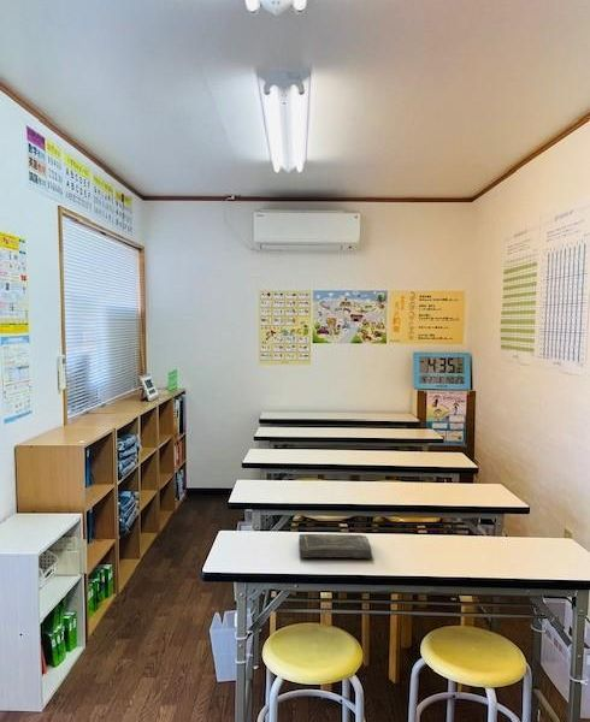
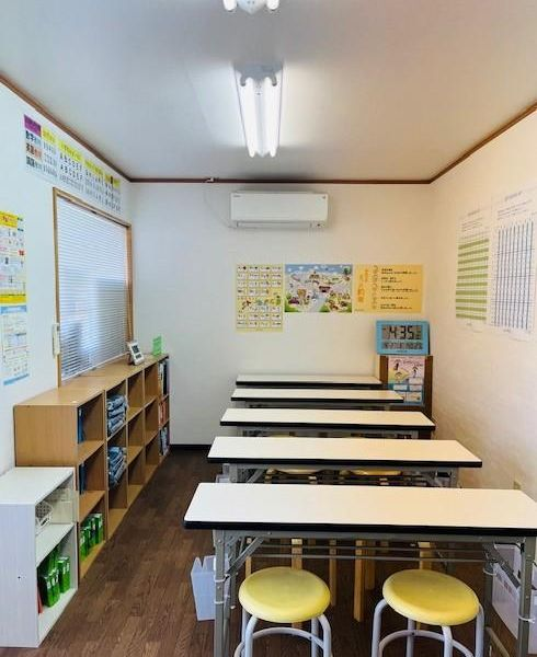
- book [297,533,373,560]
